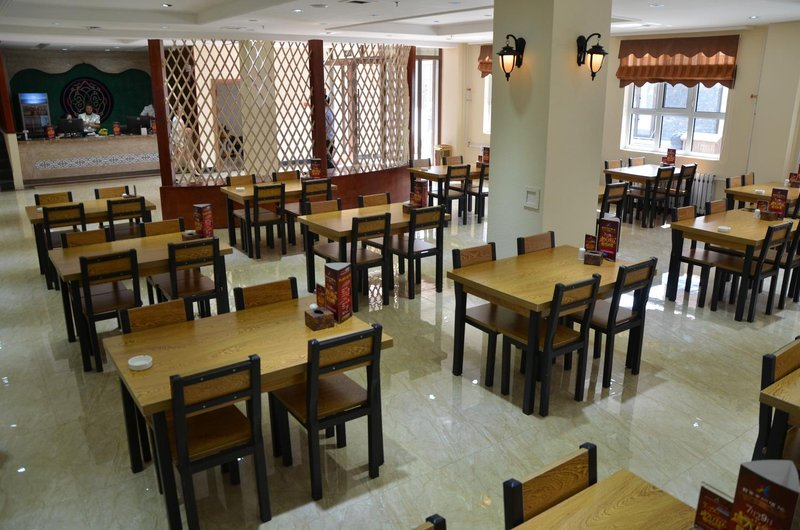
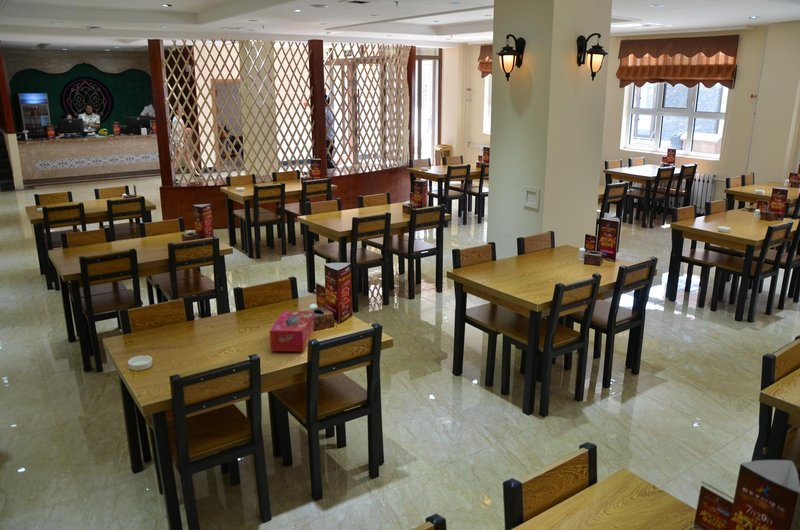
+ tissue box [269,310,315,353]
